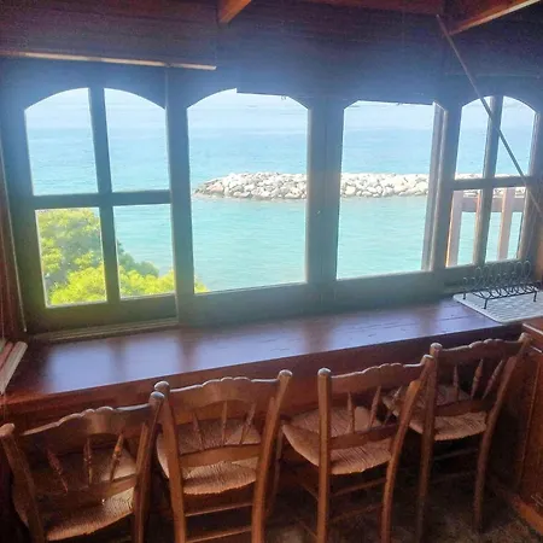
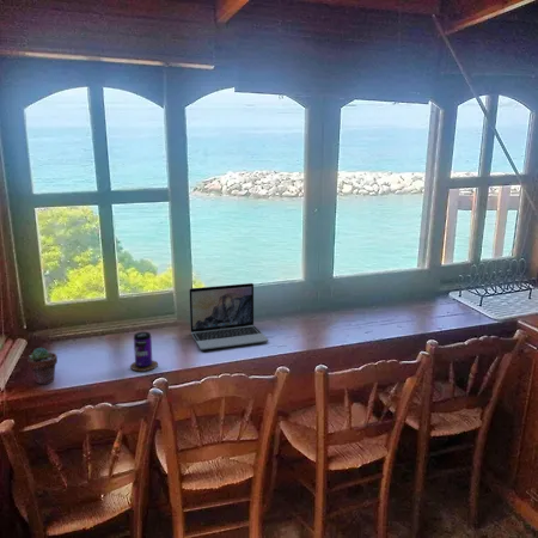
+ laptop [188,282,269,351]
+ beverage can [129,331,159,372]
+ potted succulent [26,347,59,385]
